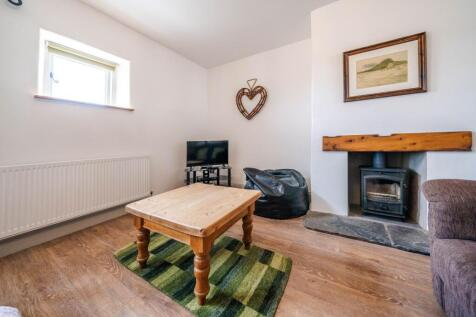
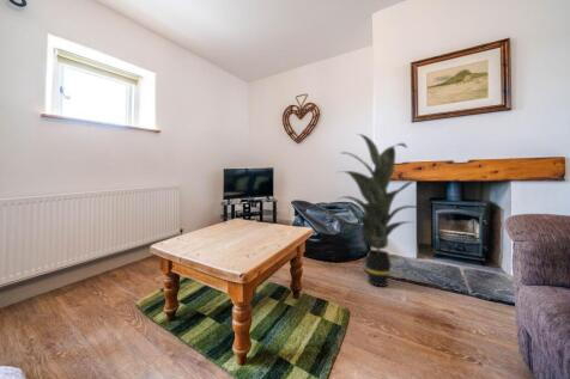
+ indoor plant [334,133,433,287]
